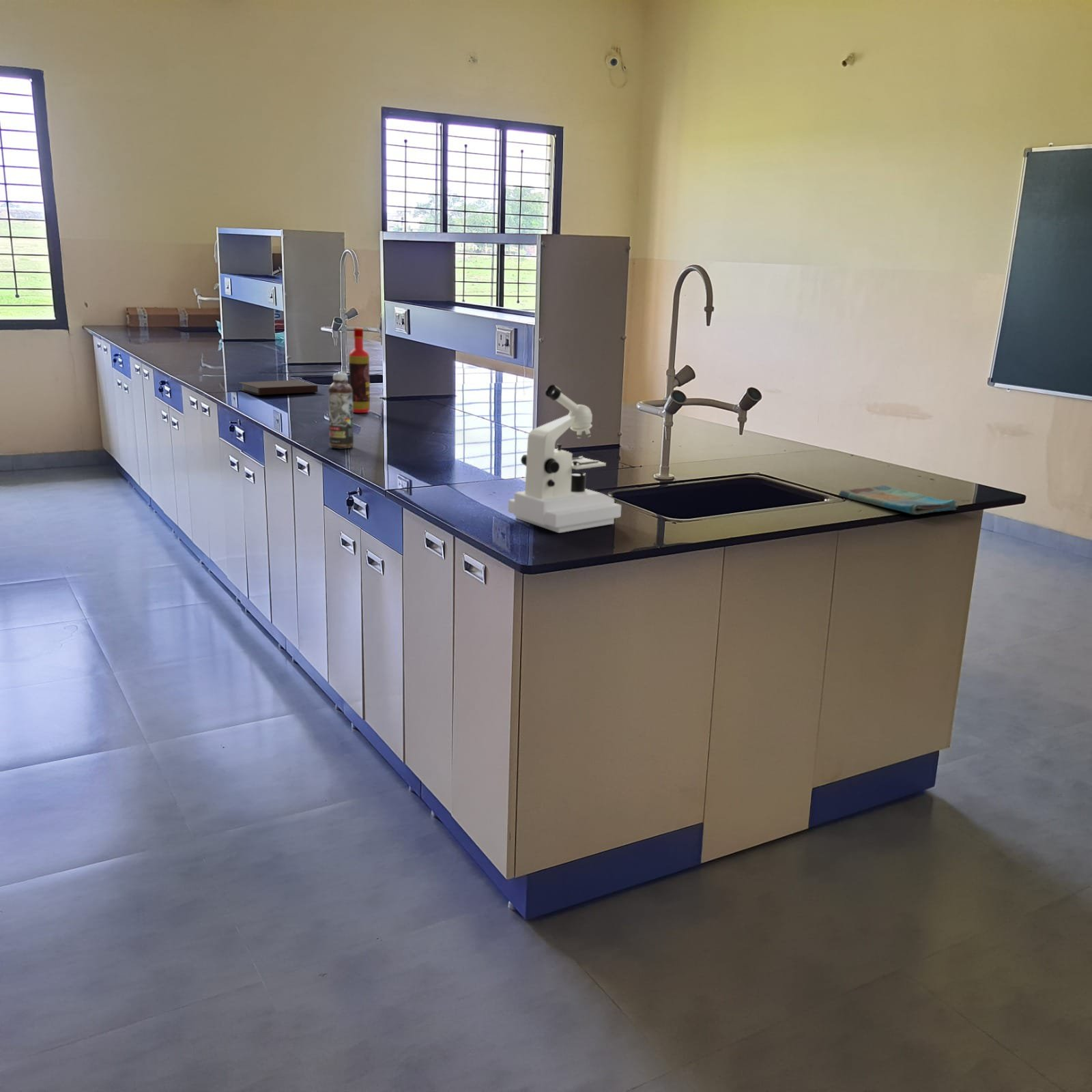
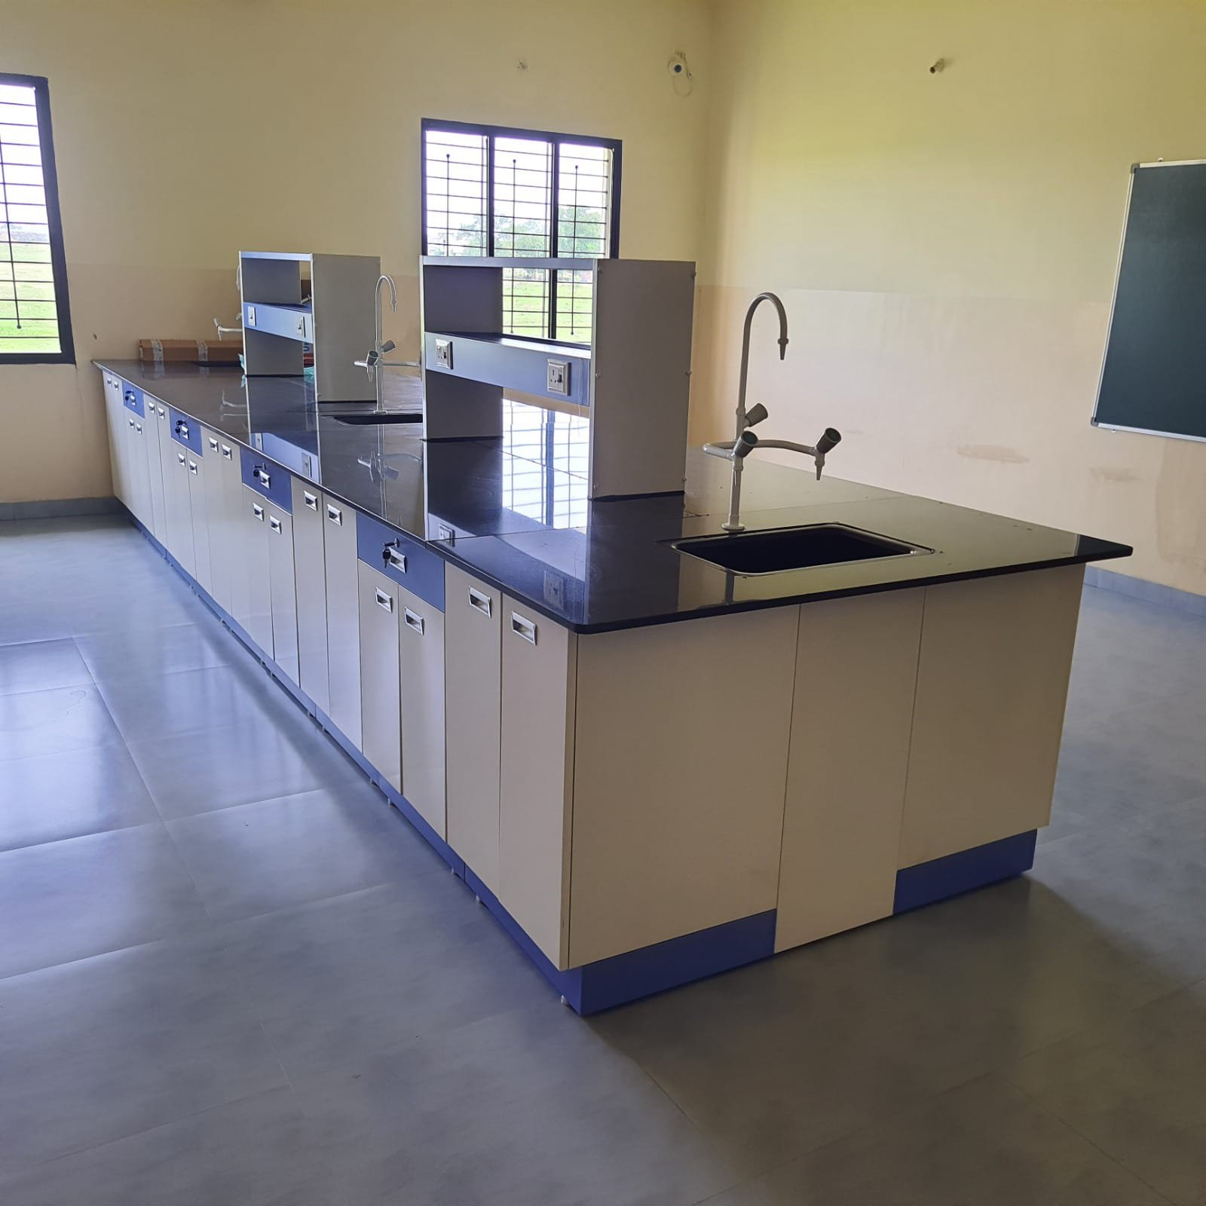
- dish towel [838,485,959,515]
- microscope [508,384,622,534]
- bottle [348,327,371,414]
- notebook [238,379,319,396]
- beverage bottle [328,373,354,449]
